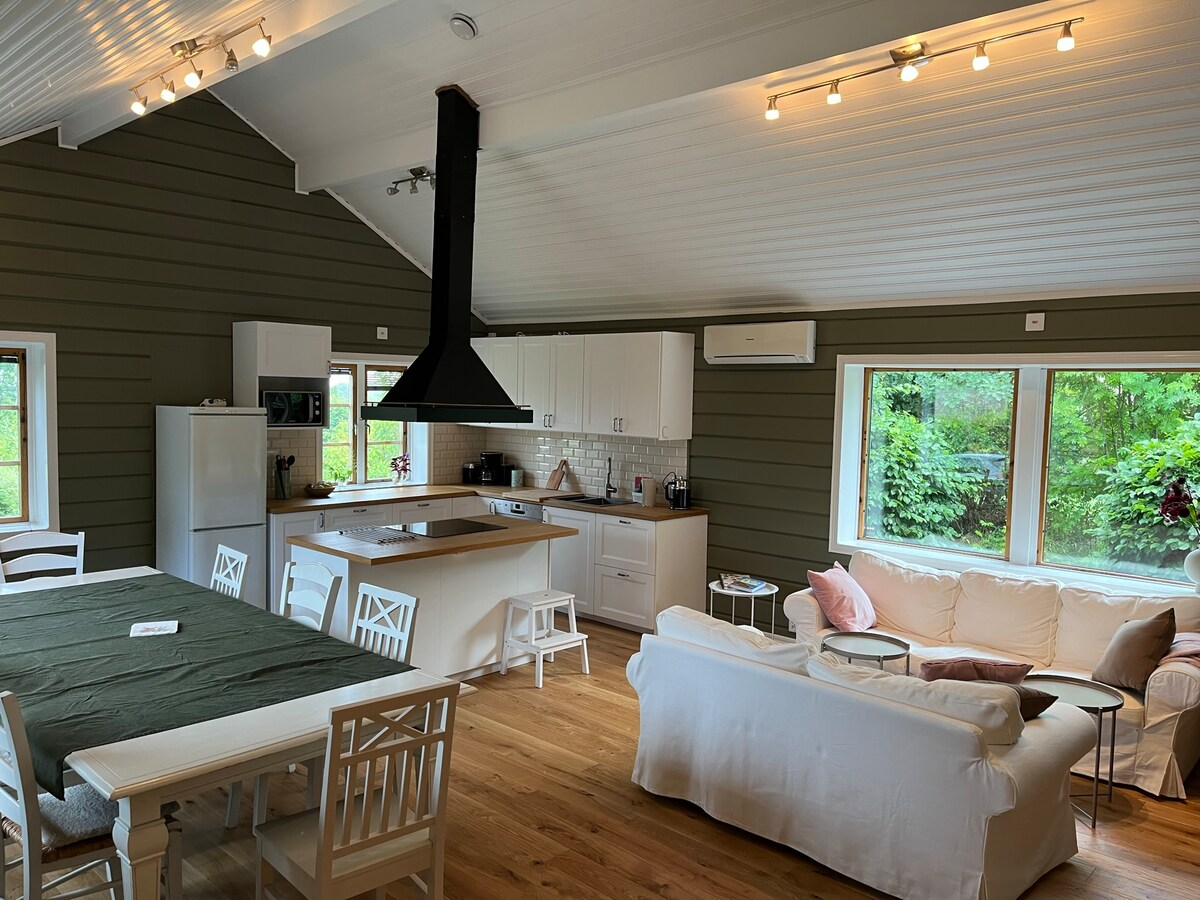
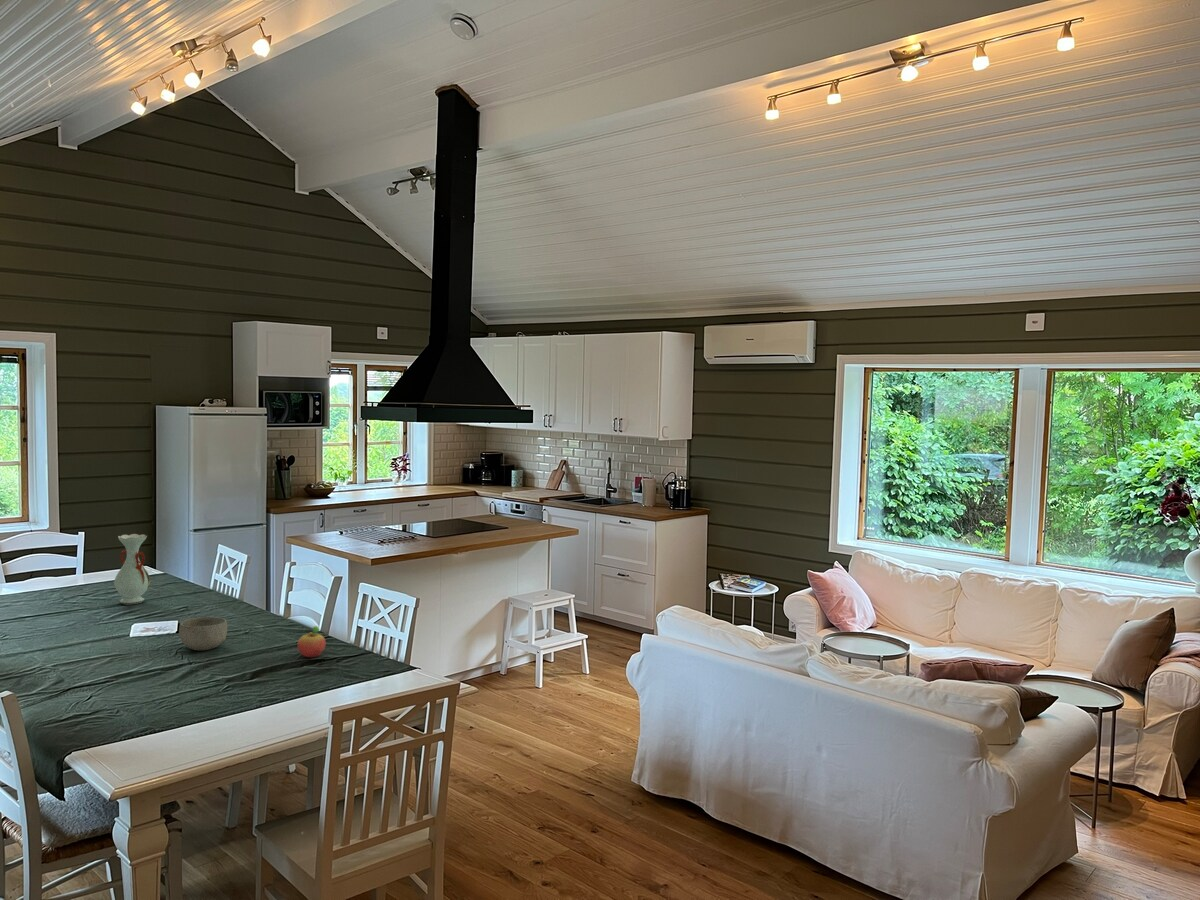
+ bowl [178,616,228,651]
+ fruit [297,625,327,658]
+ vase [113,533,151,605]
